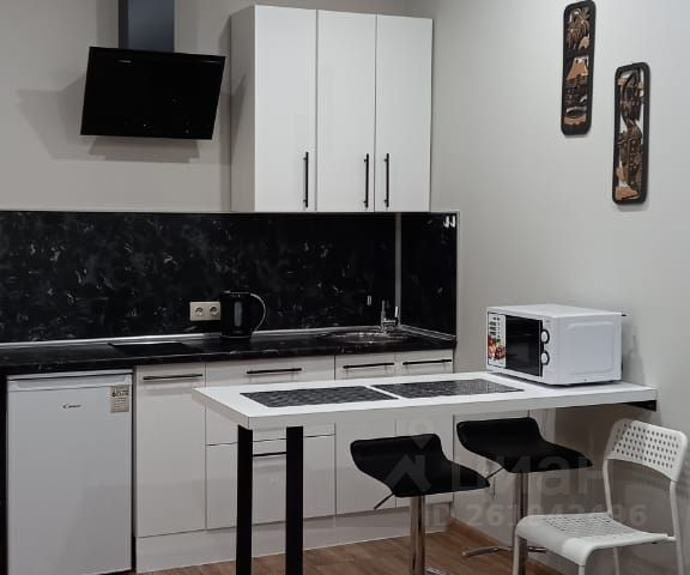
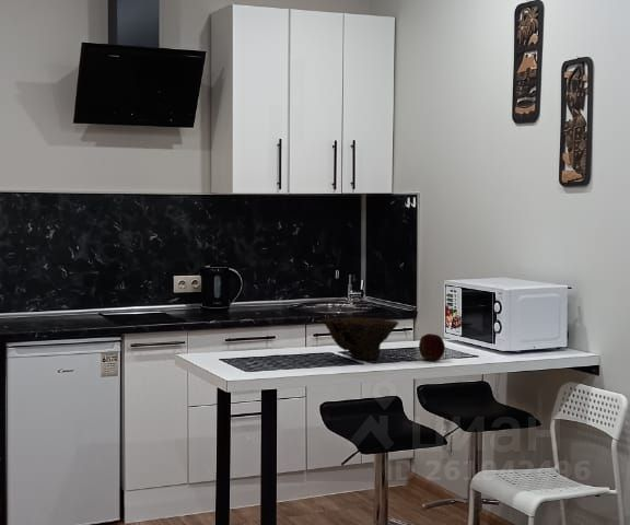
+ bowl [320,316,399,361]
+ apple [418,332,446,361]
